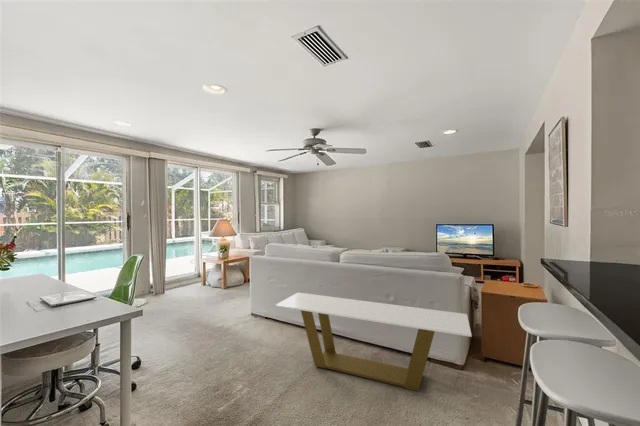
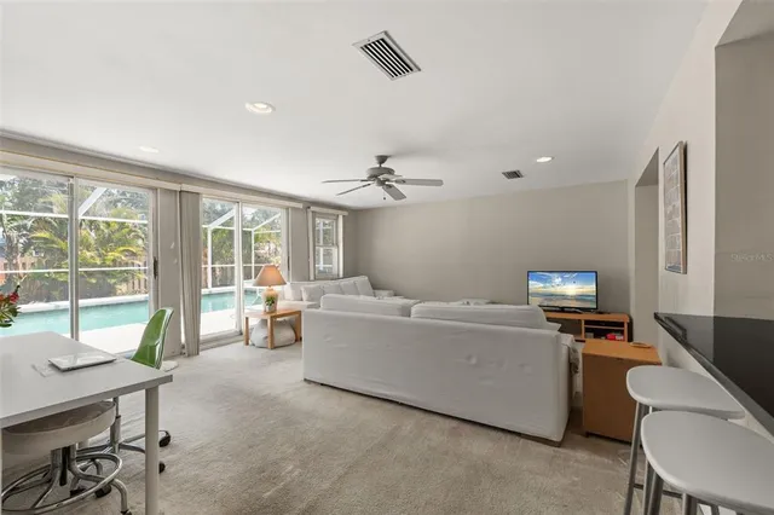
- coffee table [275,292,473,392]
